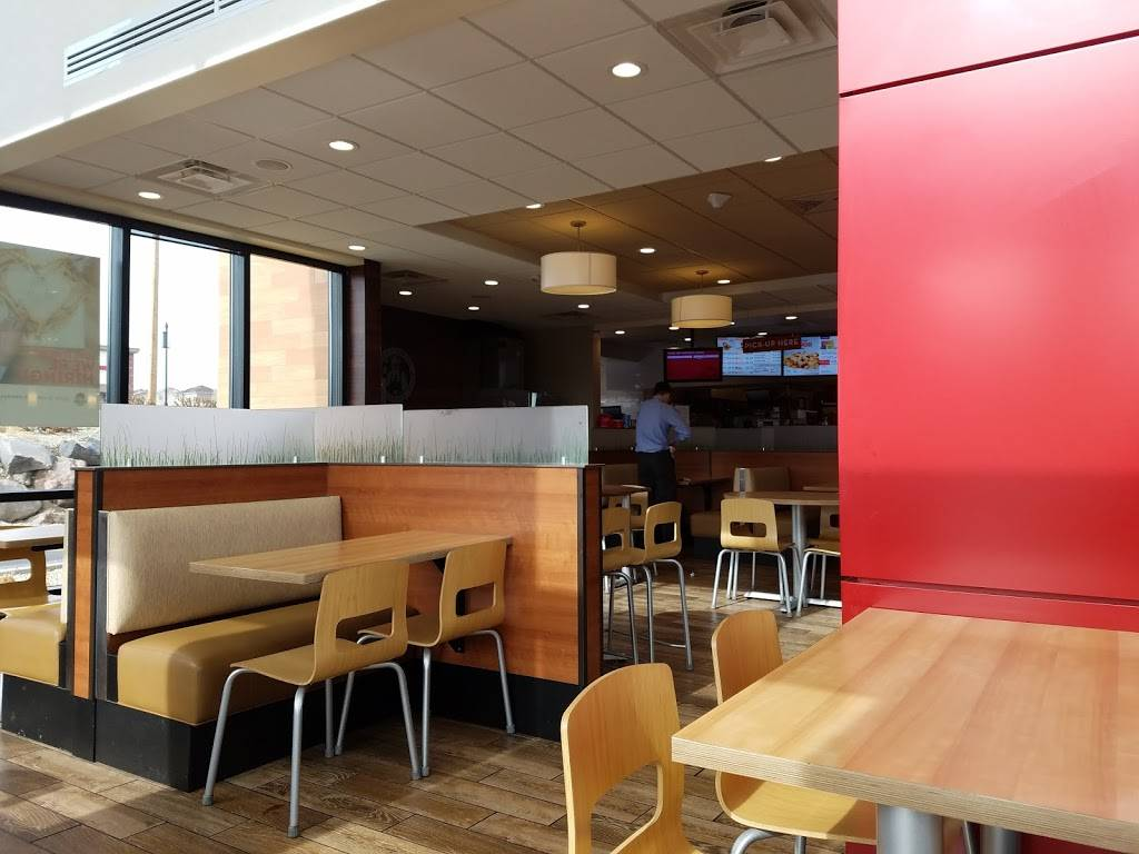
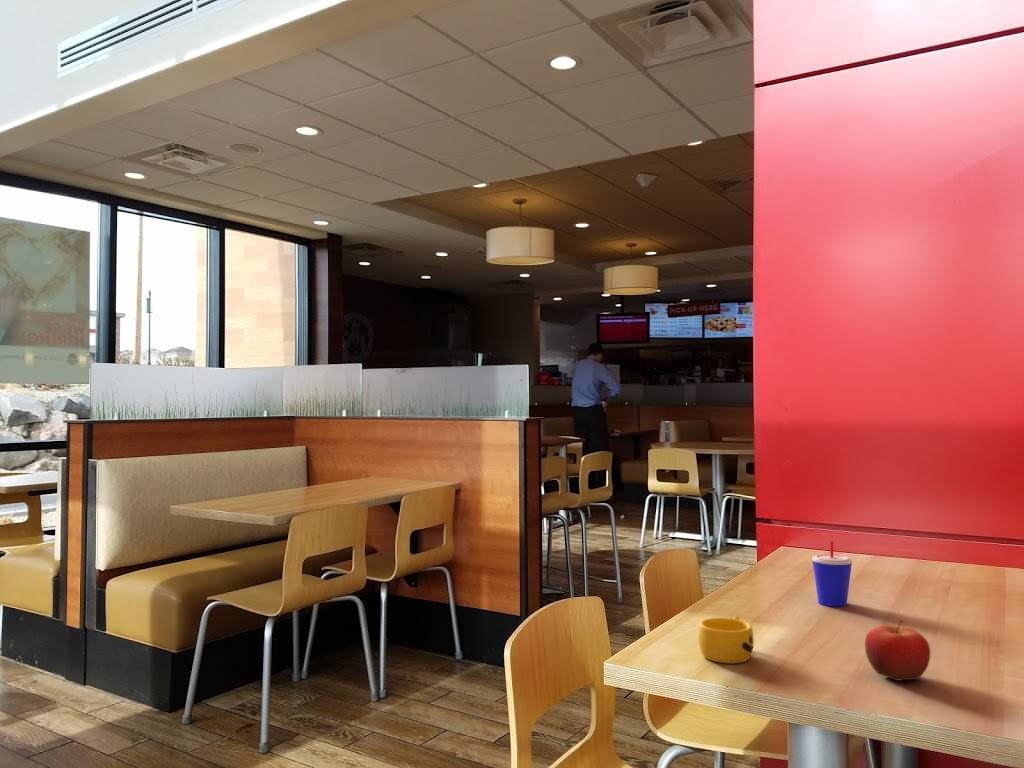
+ fruit [864,619,931,682]
+ beverage cup [811,540,853,608]
+ cup [697,615,755,665]
